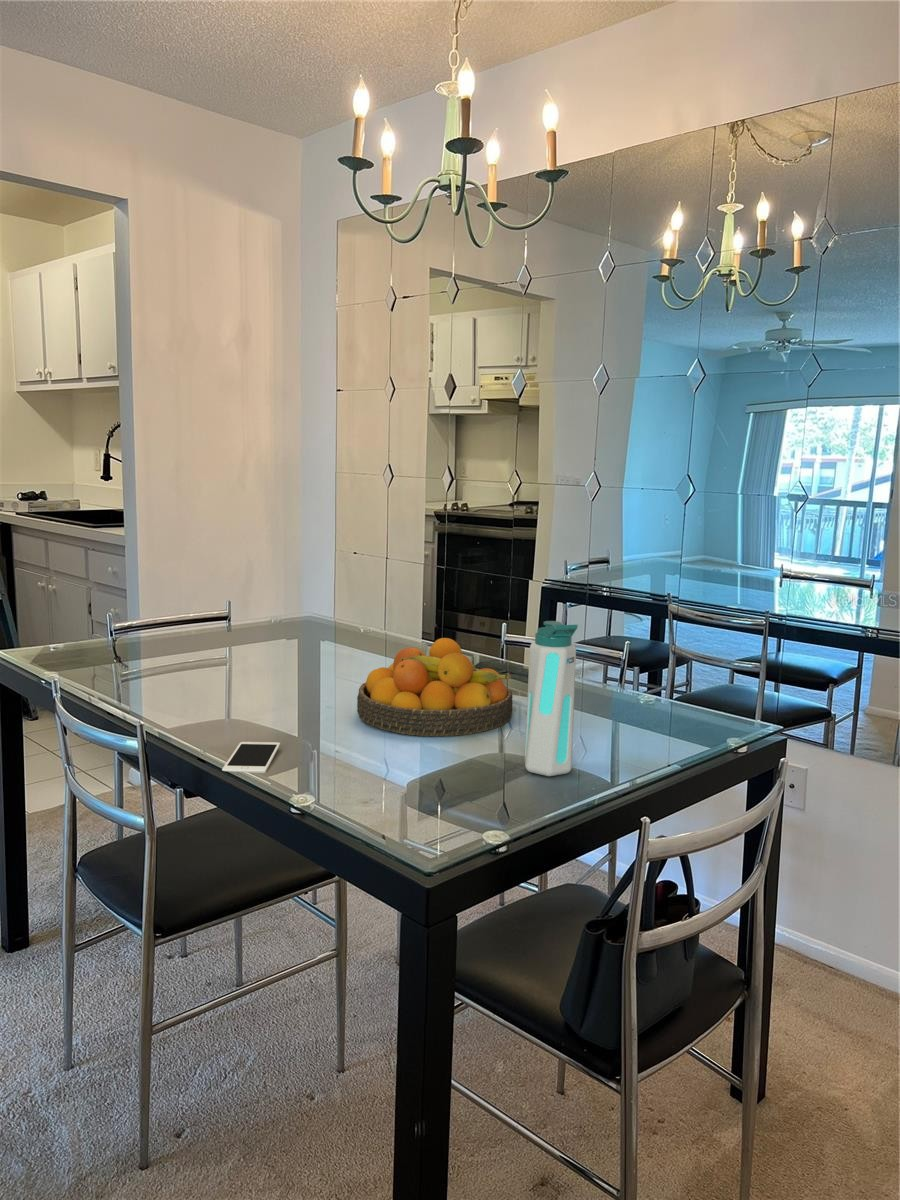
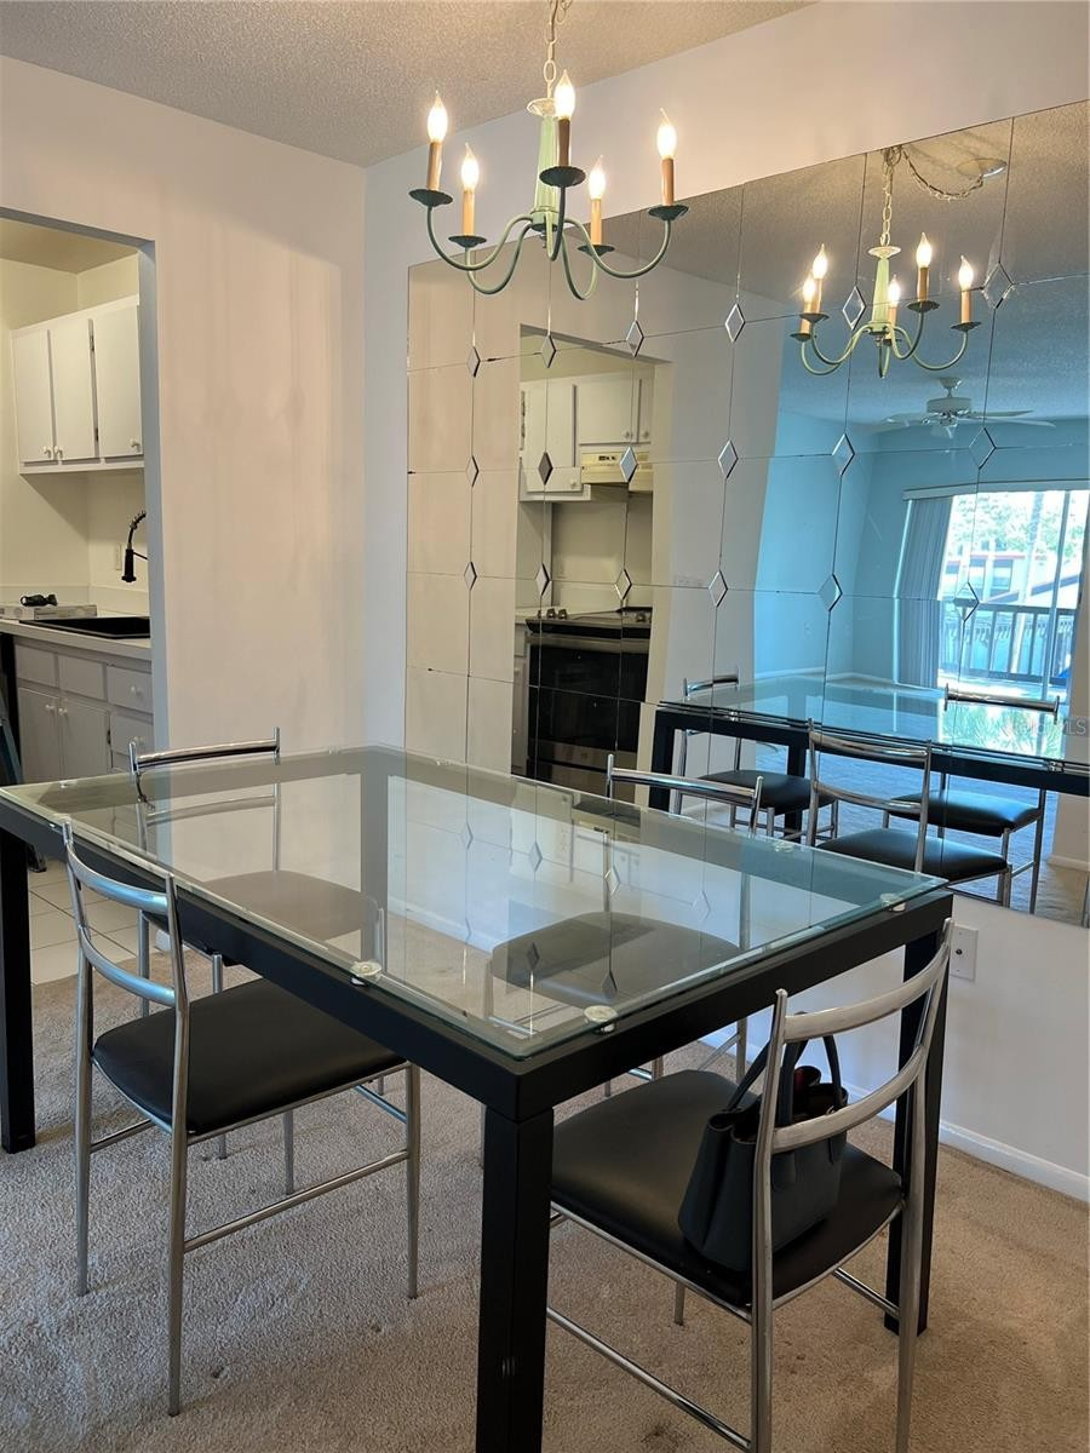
- fruit bowl [356,637,514,737]
- water bottle [524,620,579,777]
- cell phone [221,741,281,774]
